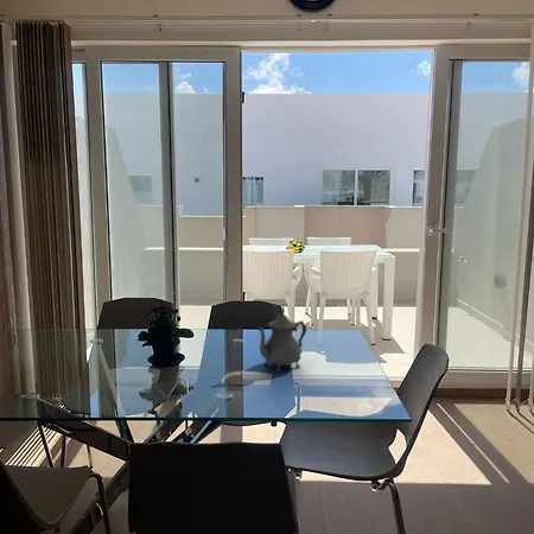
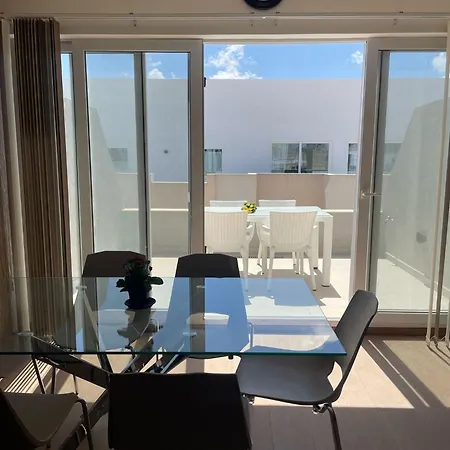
- teapot [255,305,307,373]
